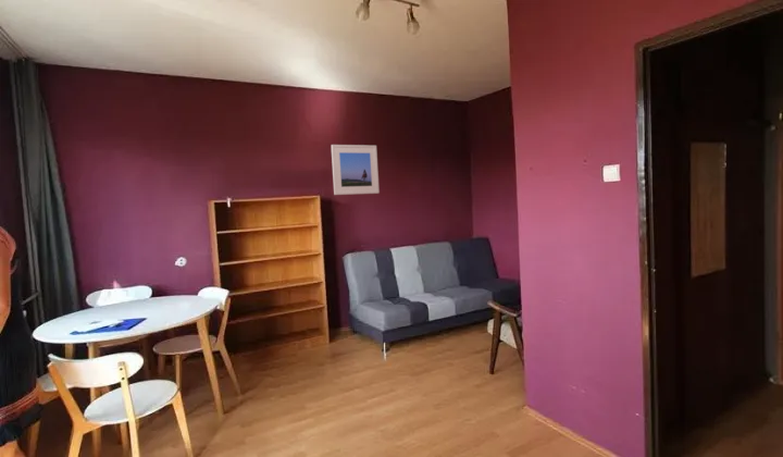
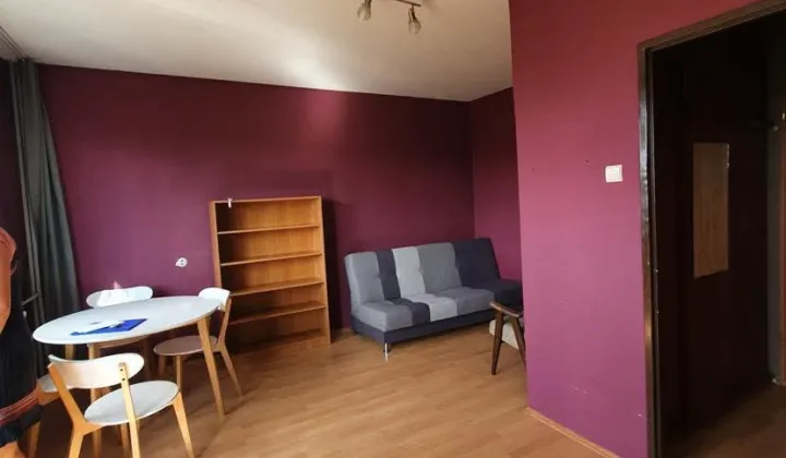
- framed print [331,144,381,196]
